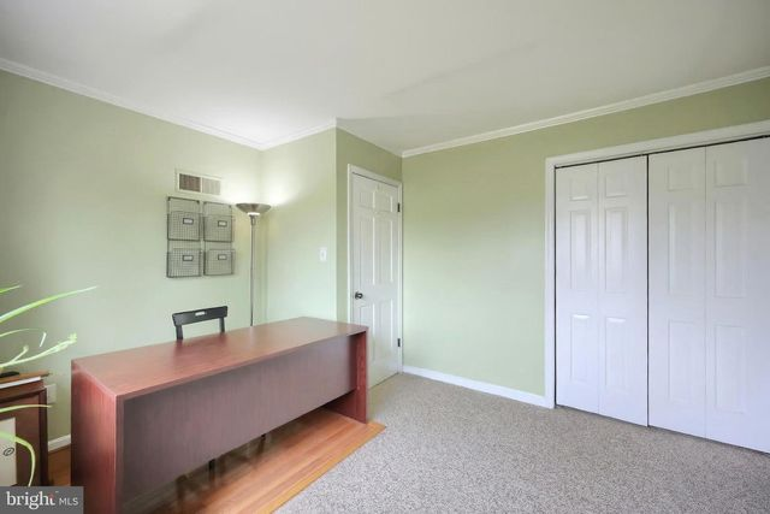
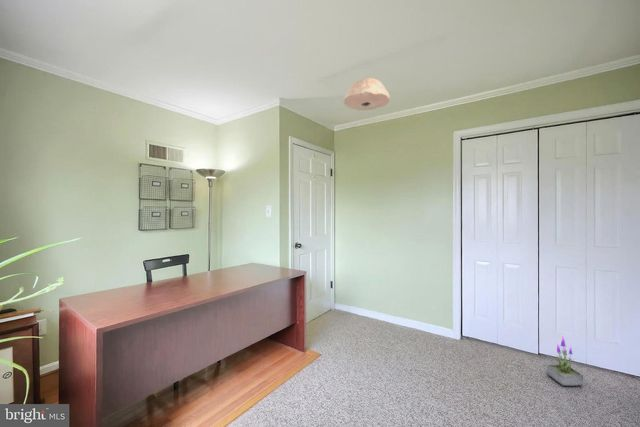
+ ceiling light [343,77,391,111]
+ potted plant [546,334,584,387]
